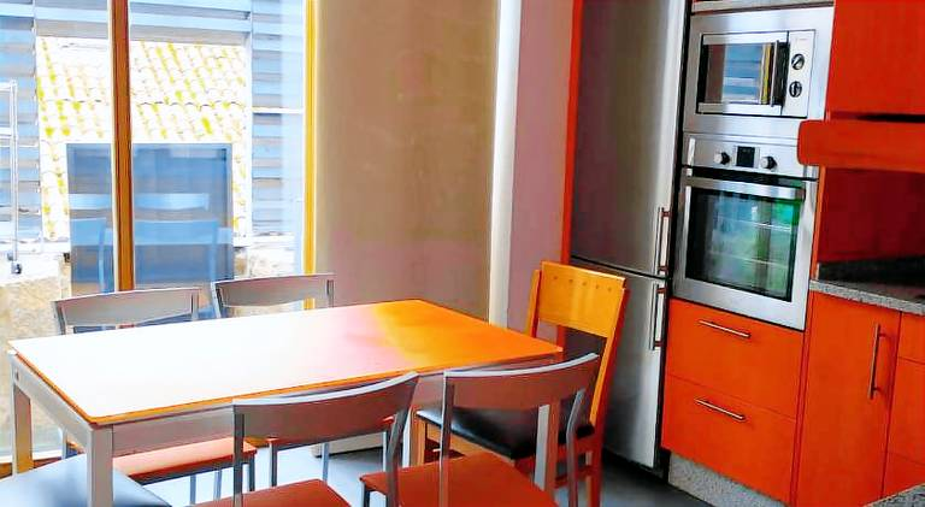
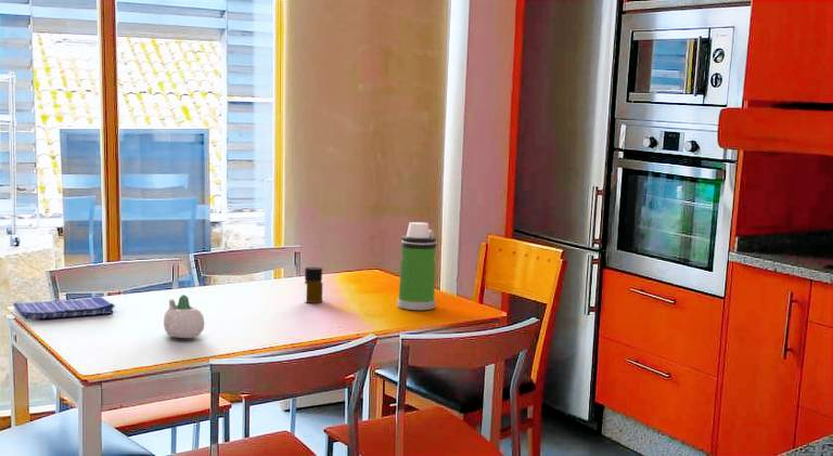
+ bottle [303,266,323,304]
+ water bottle [396,221,437,311]
+ succulent planter [163,294,205,339]
+ dish towel [12,296,116,321]
